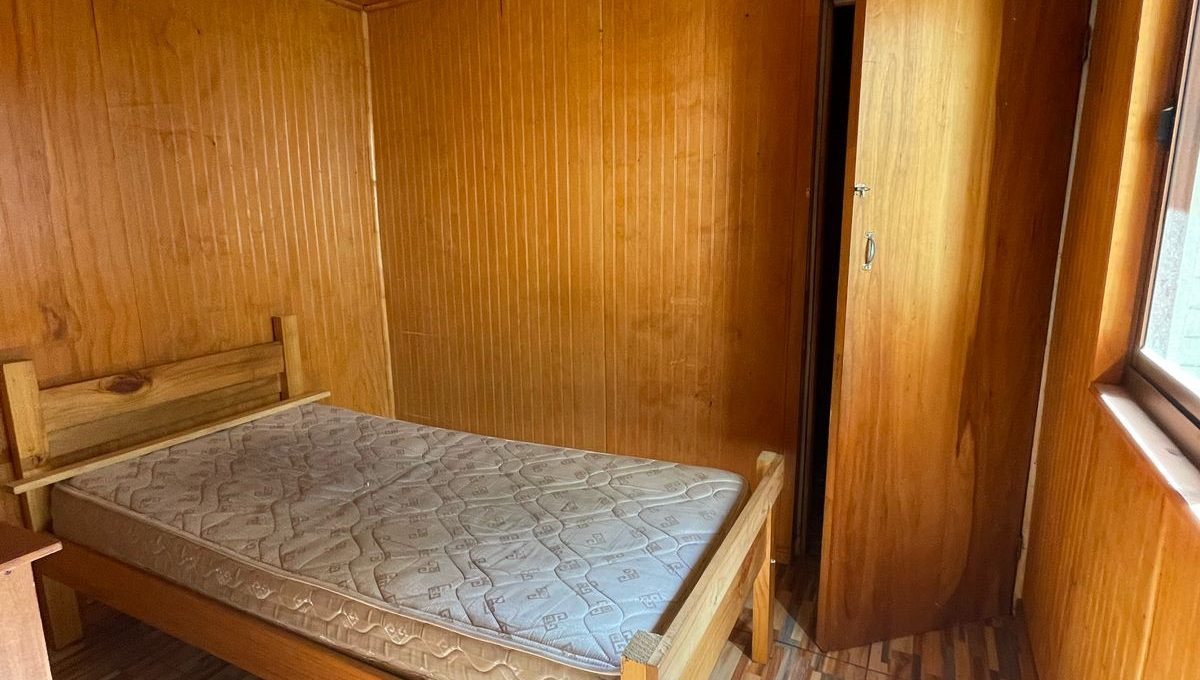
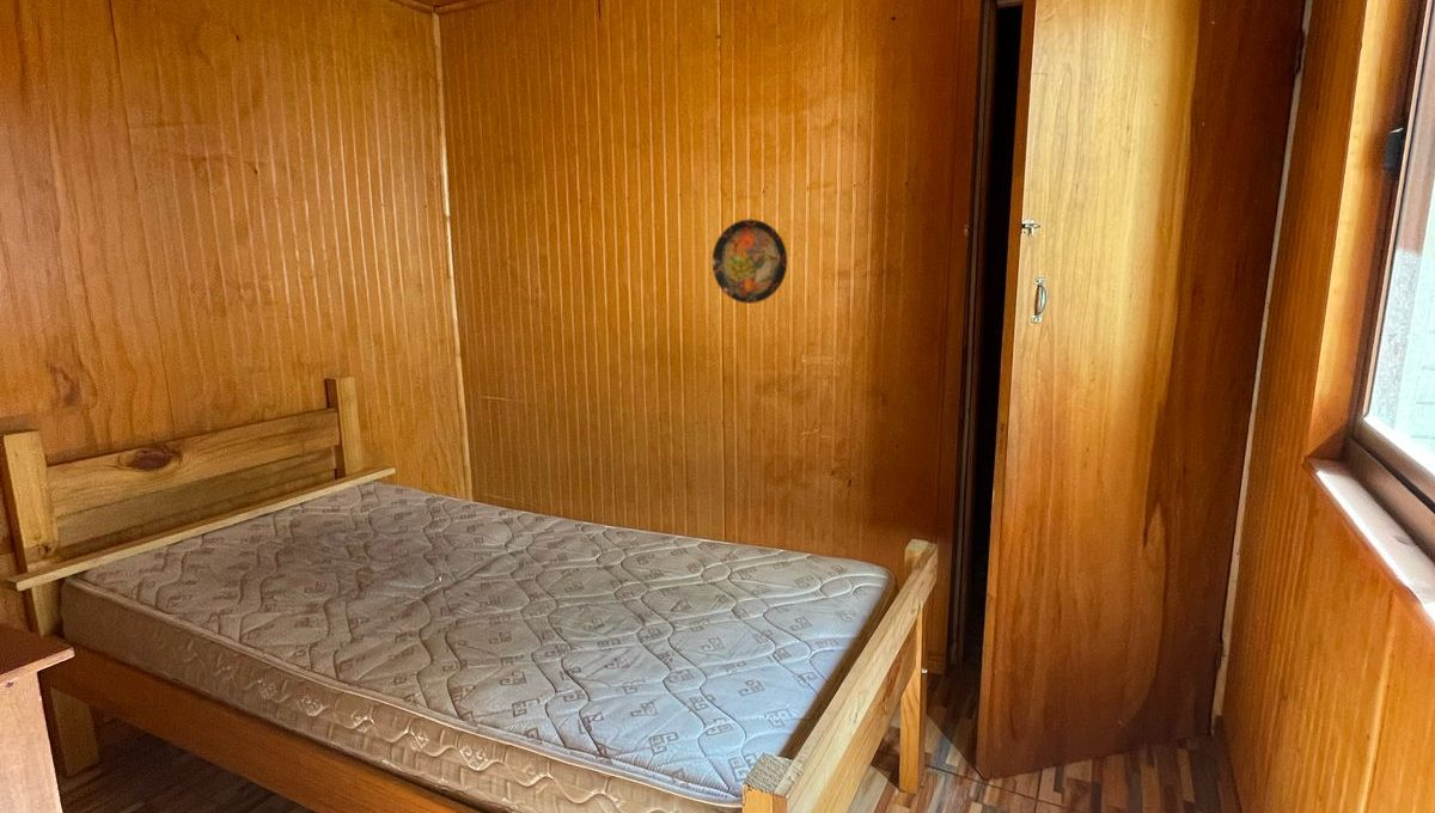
+ decorative plate [712,218,788,305]
